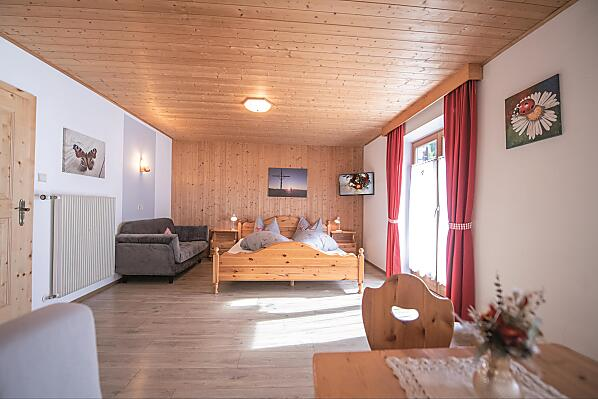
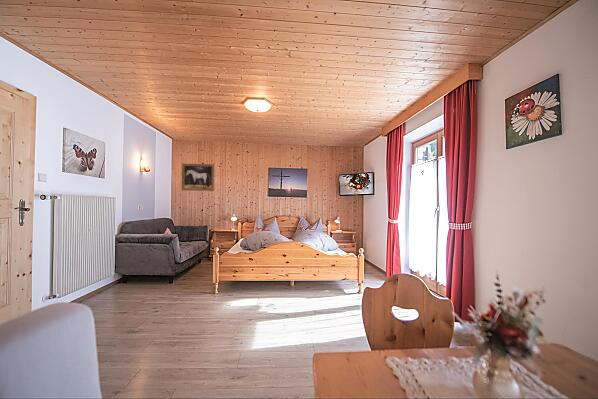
+ wall art [181,163,215,192]
